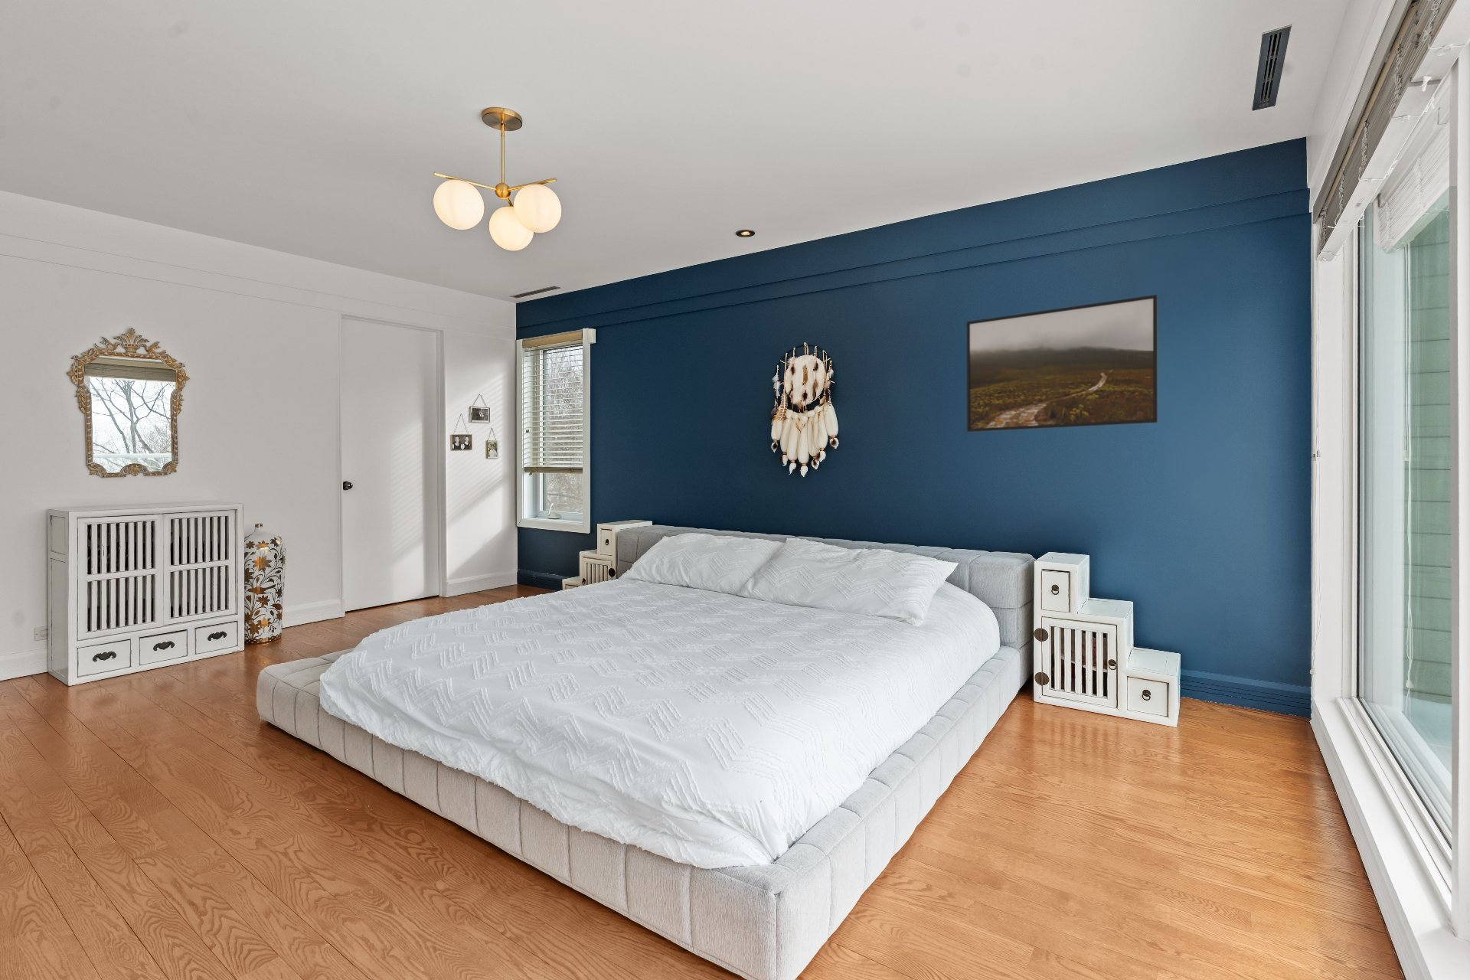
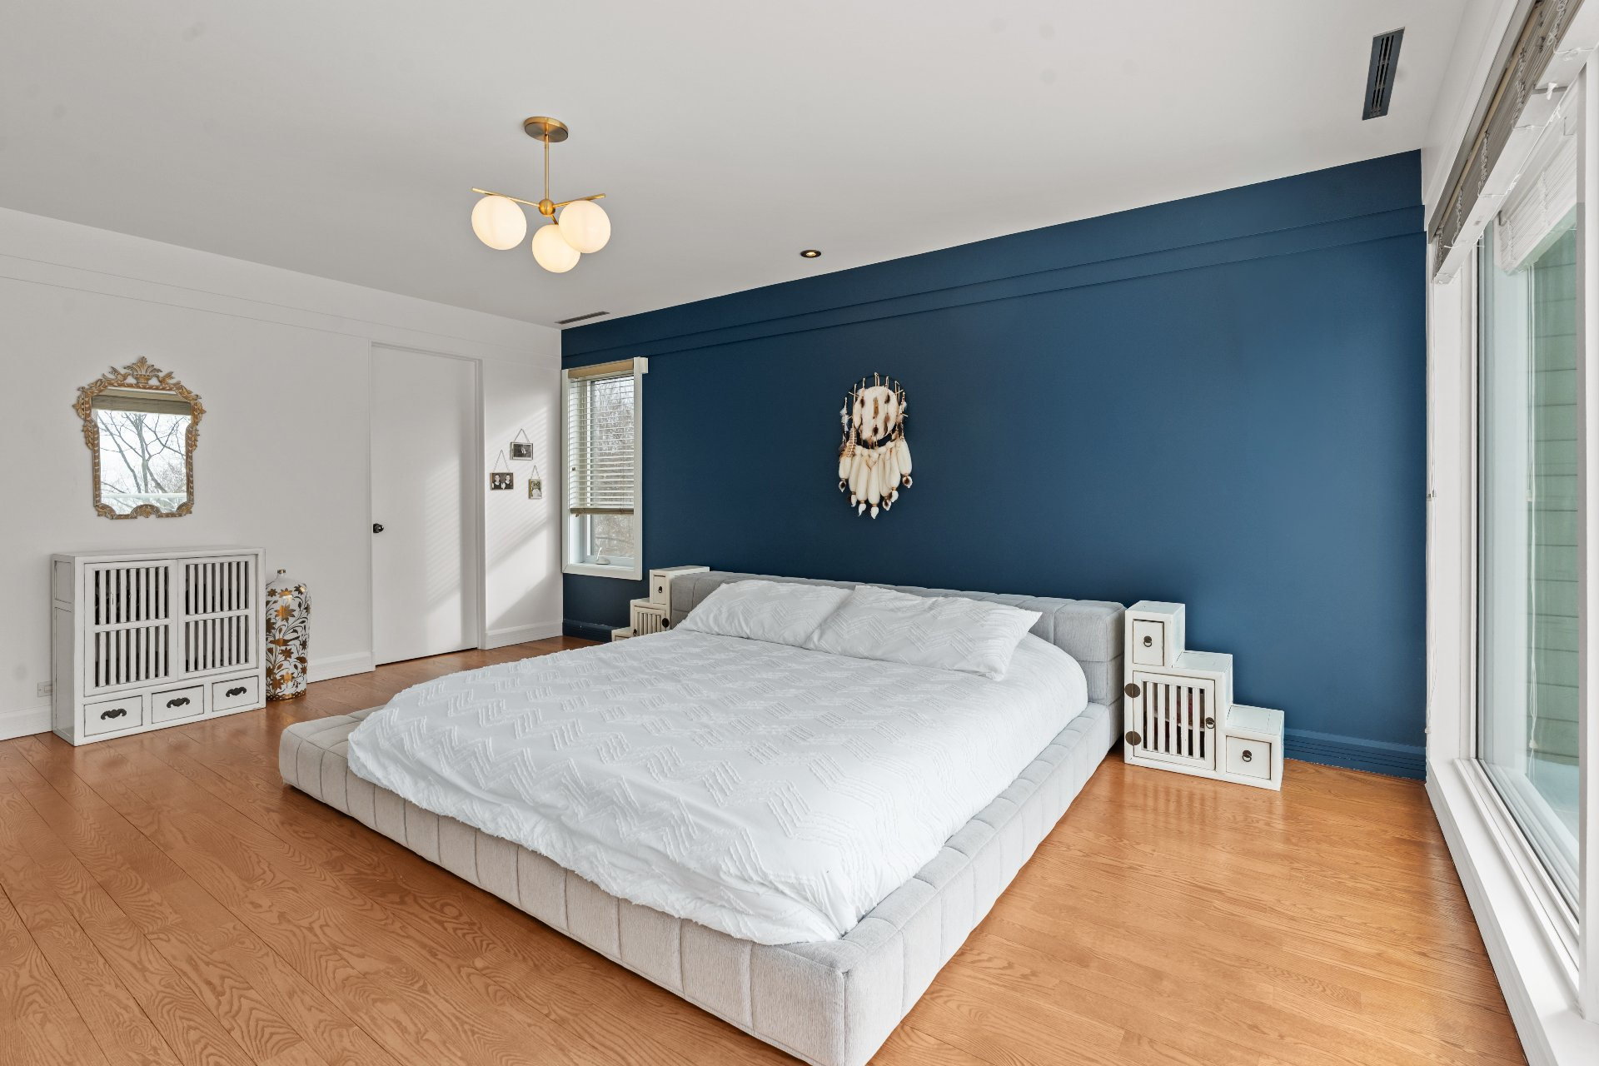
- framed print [966,294,1158,432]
